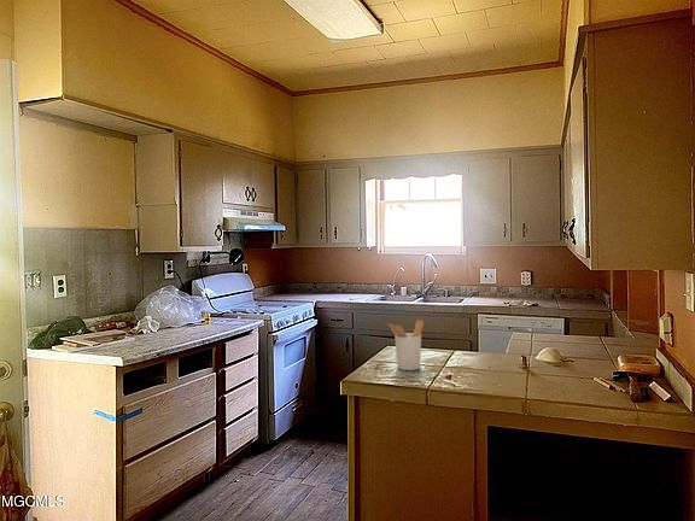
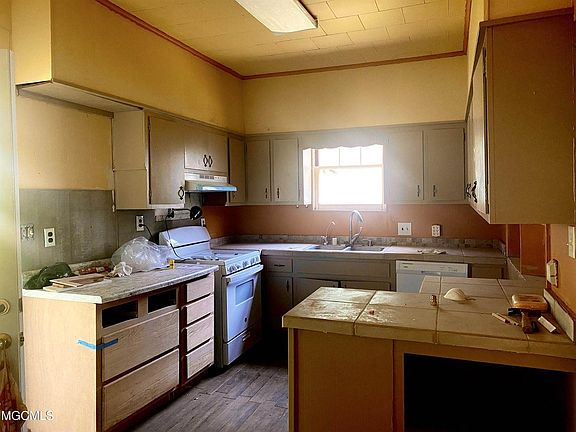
- utensil holder [386,318,425,371]
